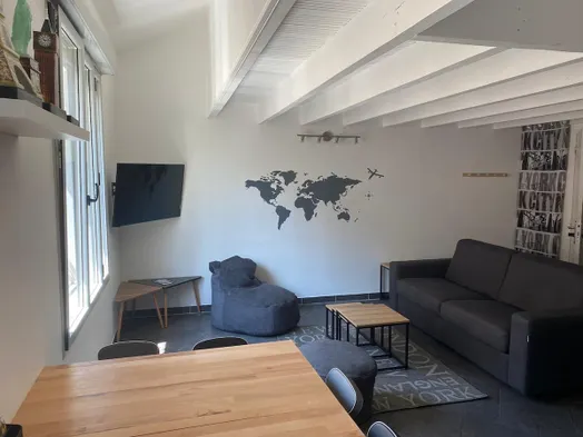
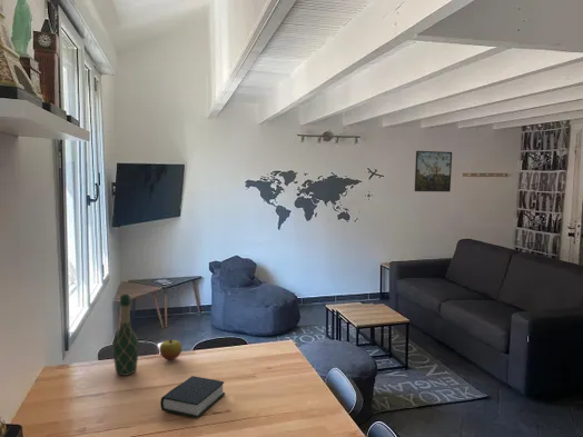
+ book [159,375,226,419]
+ apple [158,338,182,361]
+ wine bottle [111,294,140,376]
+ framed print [414,150,453,192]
